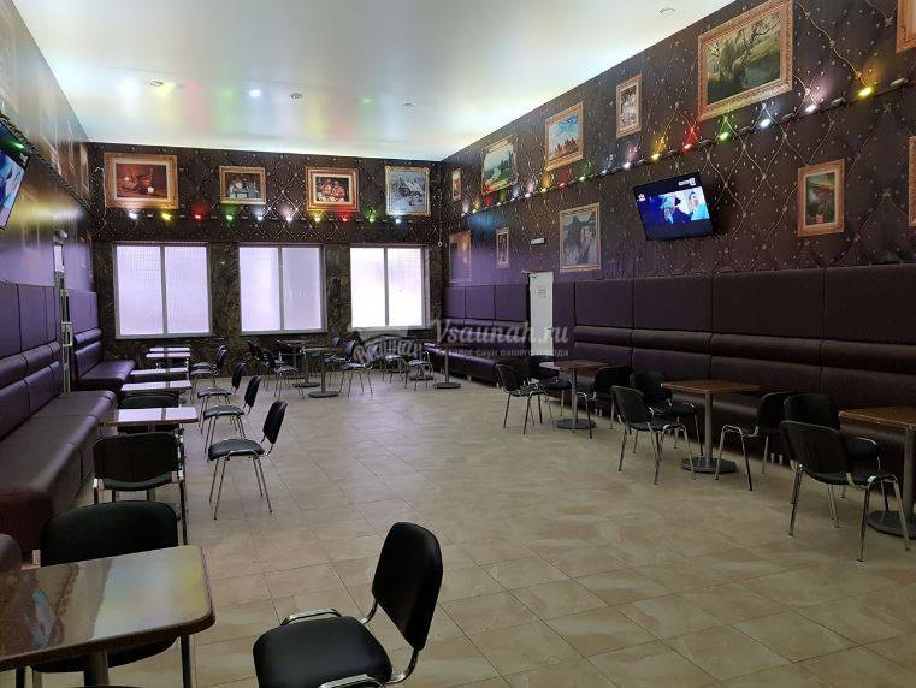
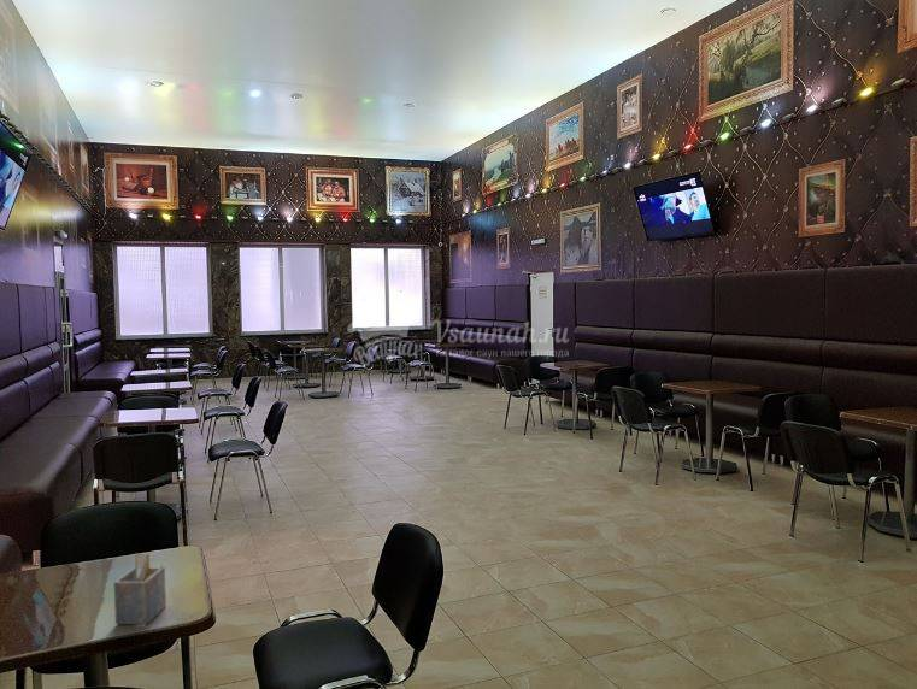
+ napkin holder [113,552,167,625]
